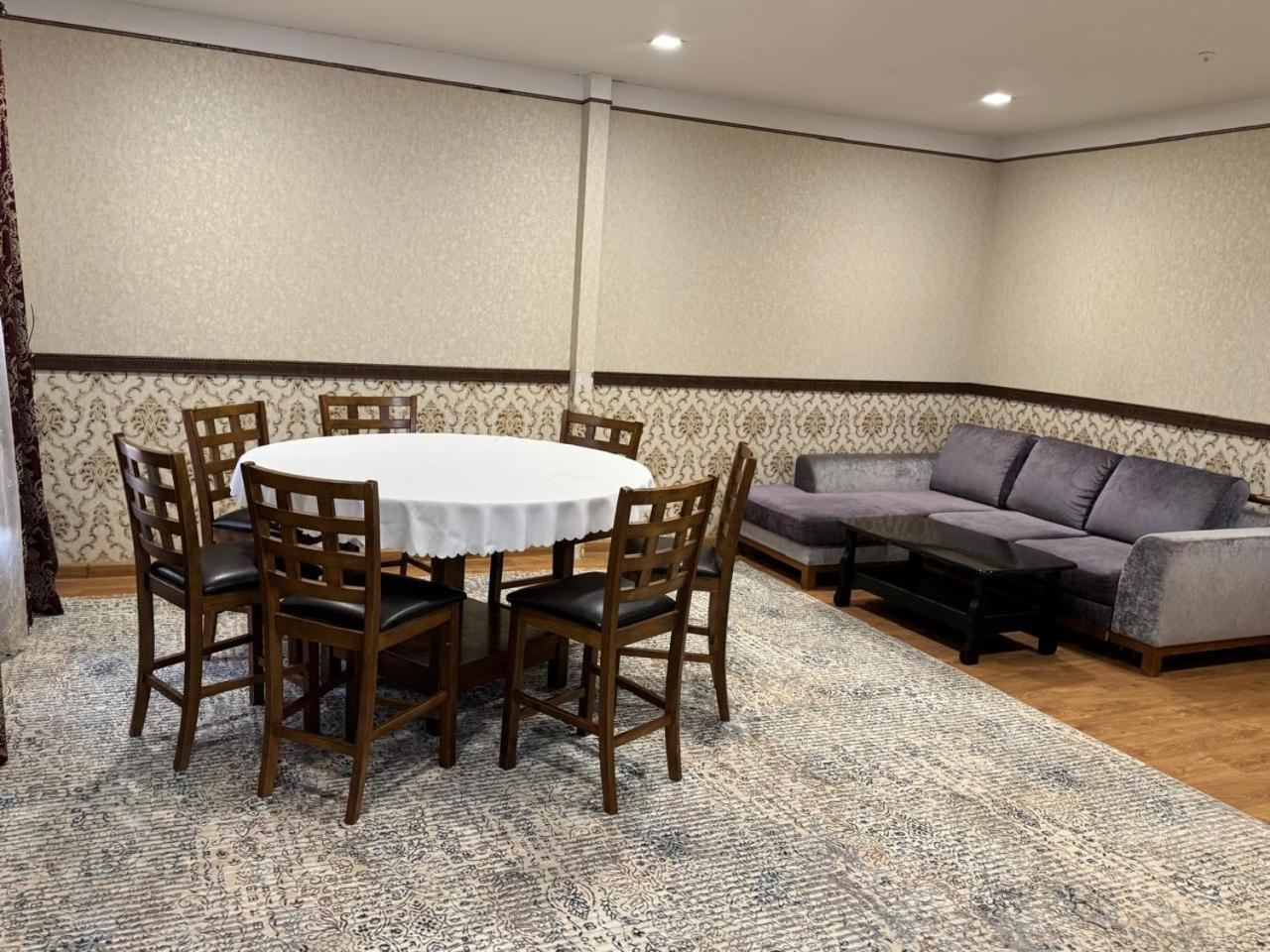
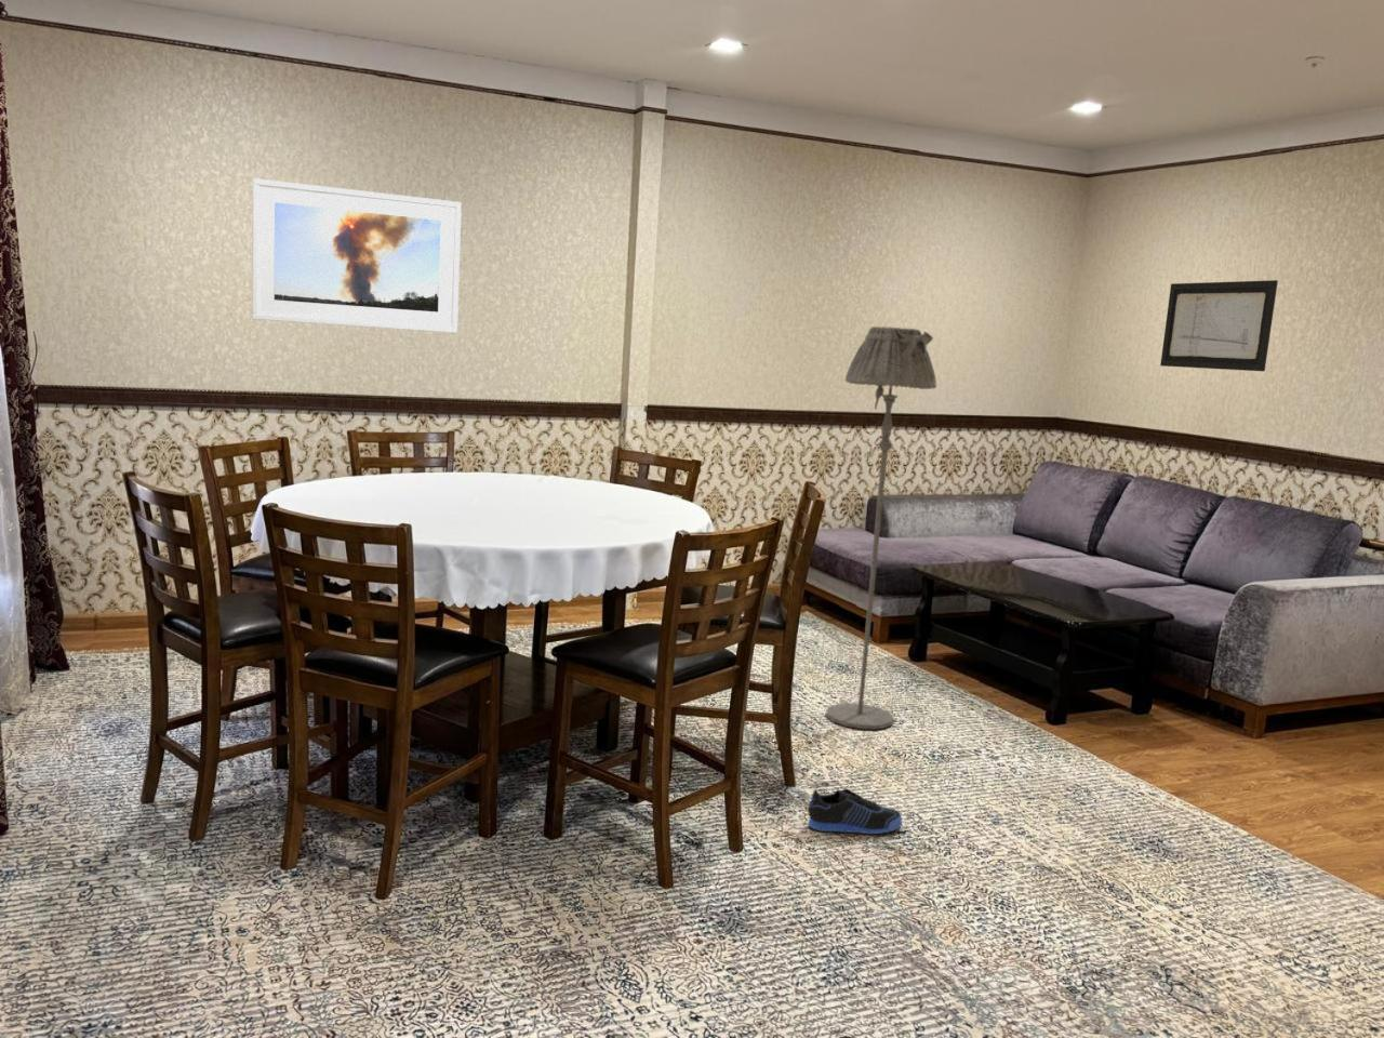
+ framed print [251,178,463,334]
+ wall art [1160,279,1279,372]
+ floor lamp [825,325,937,729]
+ sneaker [806,787,902,835]
